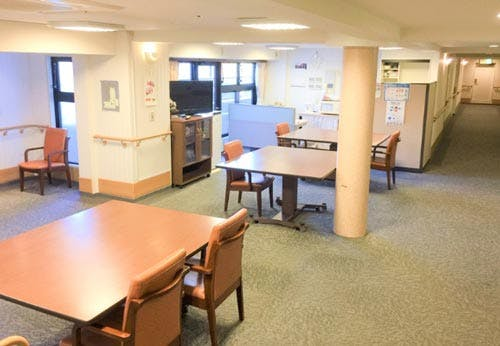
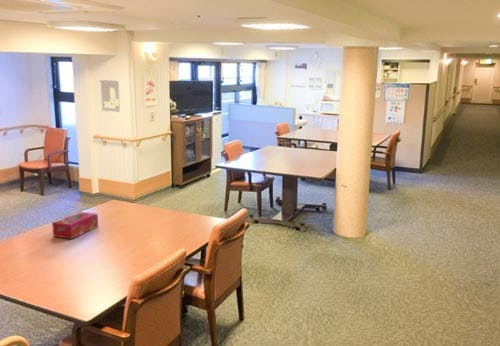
+ tissue box [51,211,99,240]
